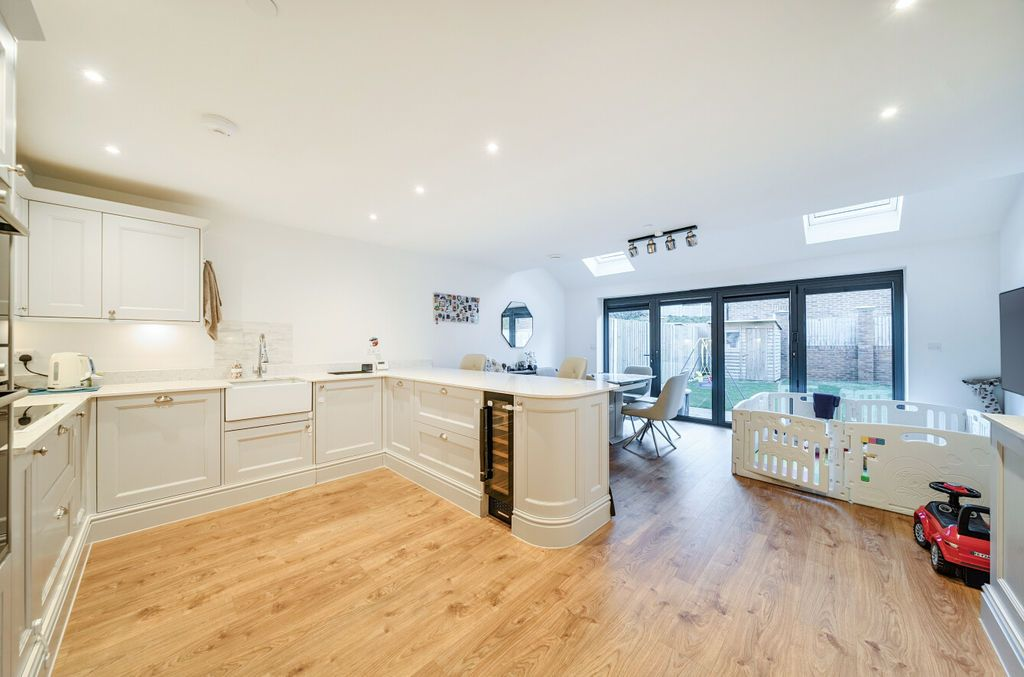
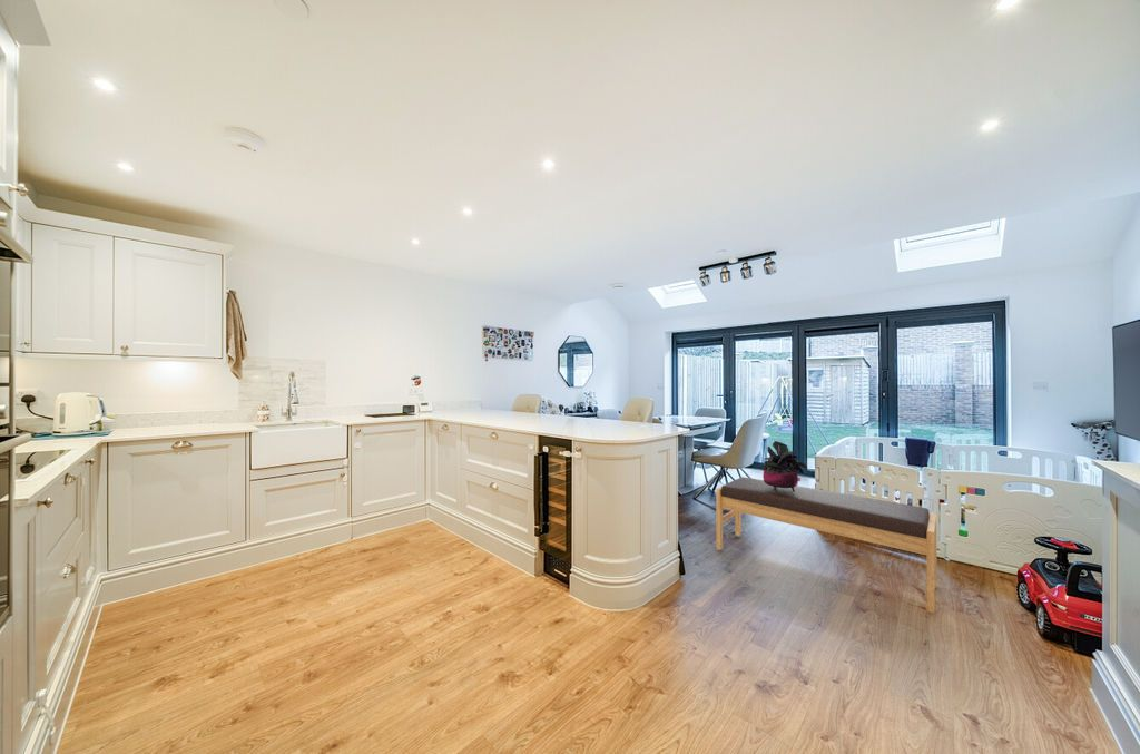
+ potted plant [760,440,808,492]
+ bench [715,476,937,614]
